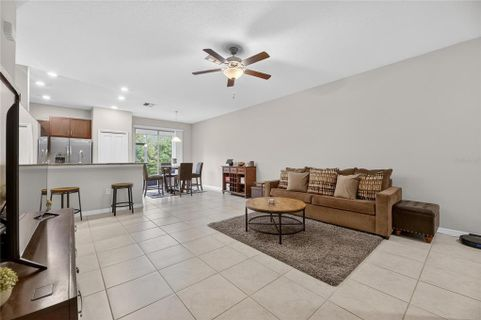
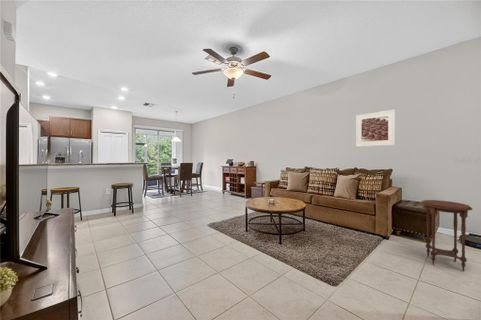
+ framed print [355,109,396,148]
+ side table [419,199,473,272]
